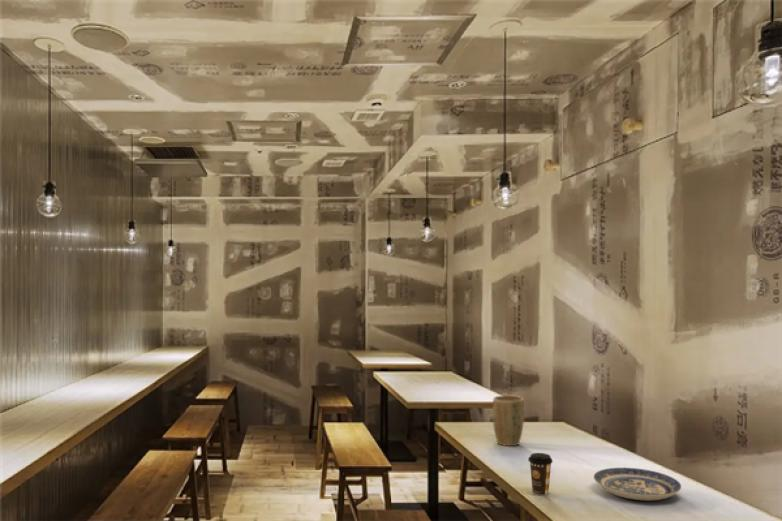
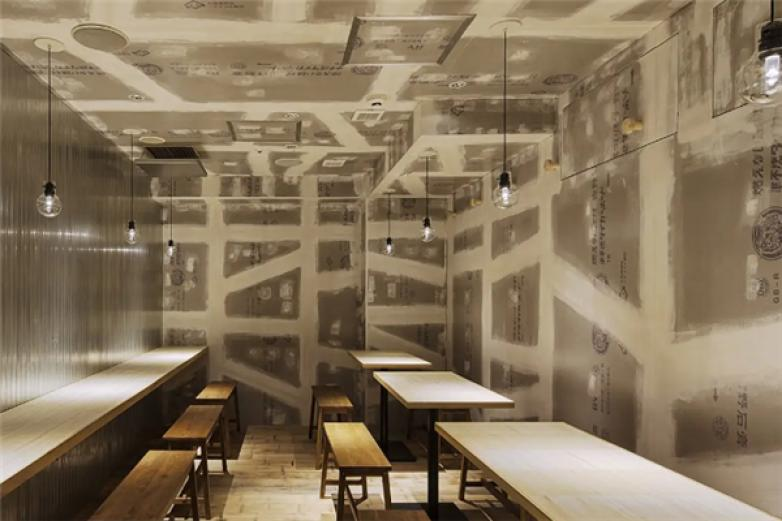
- plant pot [492,394,525,447]
- coffee cup [527,452,554,496]
- plate [593,467,682,502]
